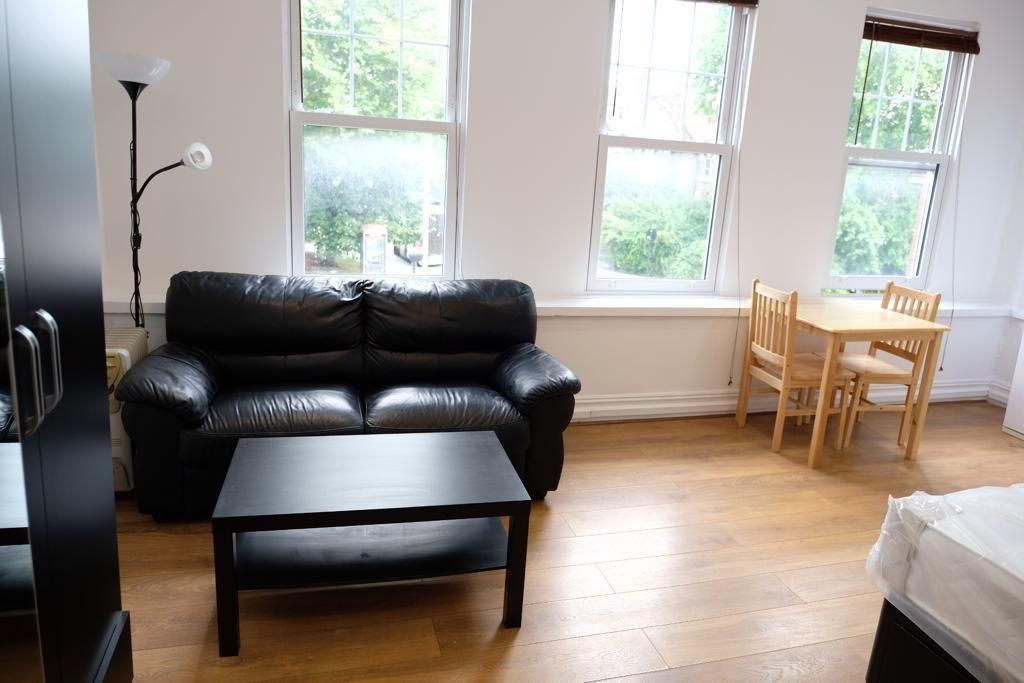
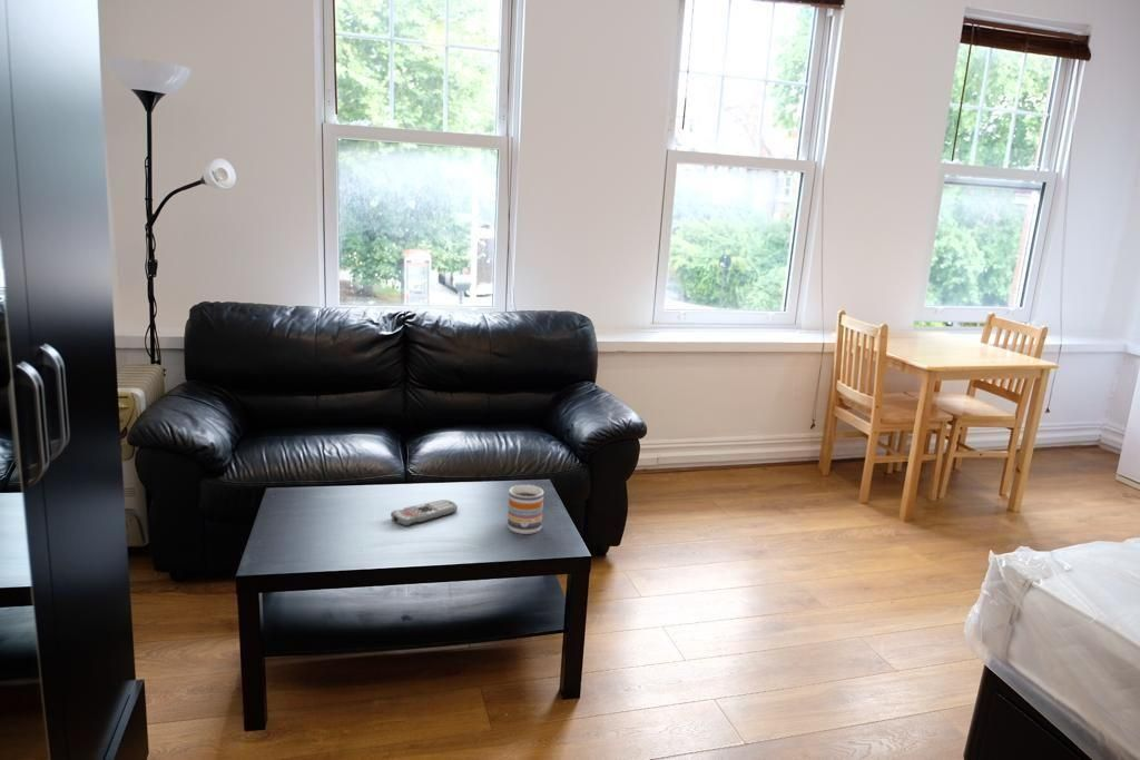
+ mug [507,484,544,535]
+ remote control [390,499,459,527]
